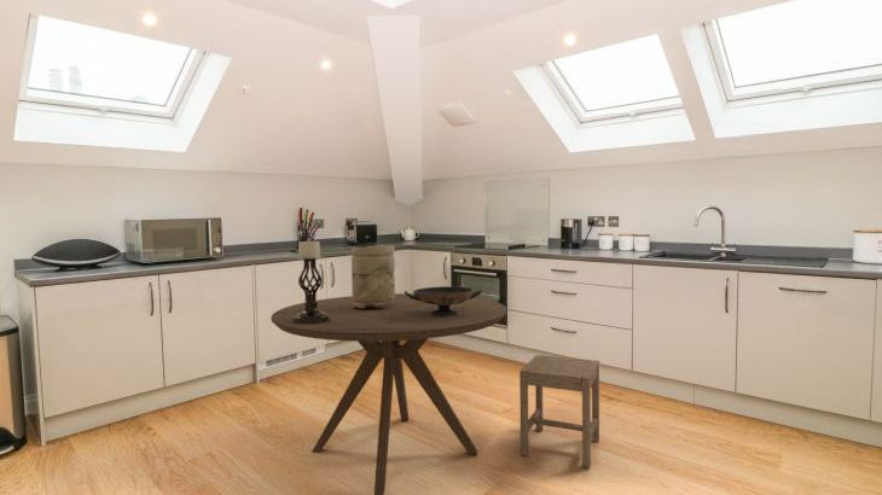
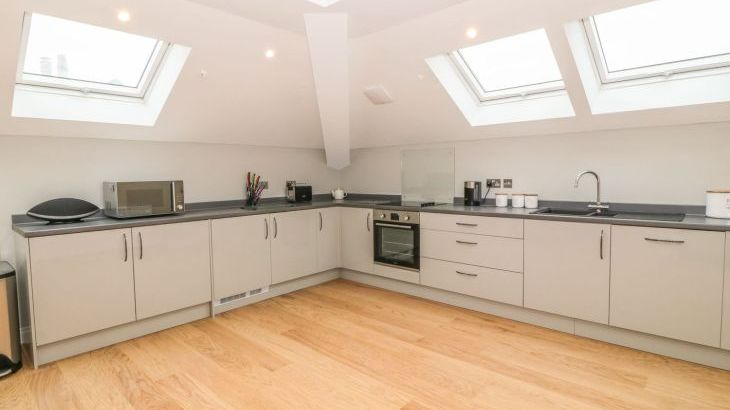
- dining table [269,292,507,495]
- vase [350,245,396,309]
- stool [518,354,600,468]
- decorative bowl [404,285,483,316]
- candle holder [292,238,329,325]
